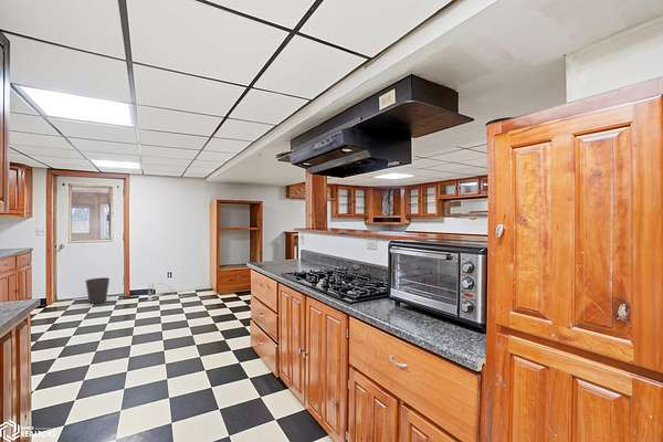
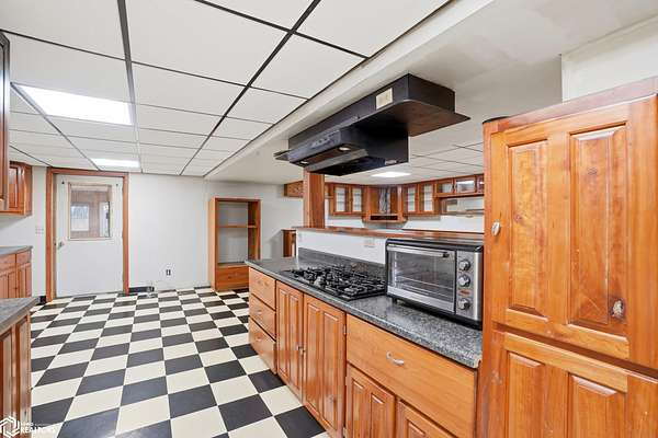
- trash can [84,276,110,305]
